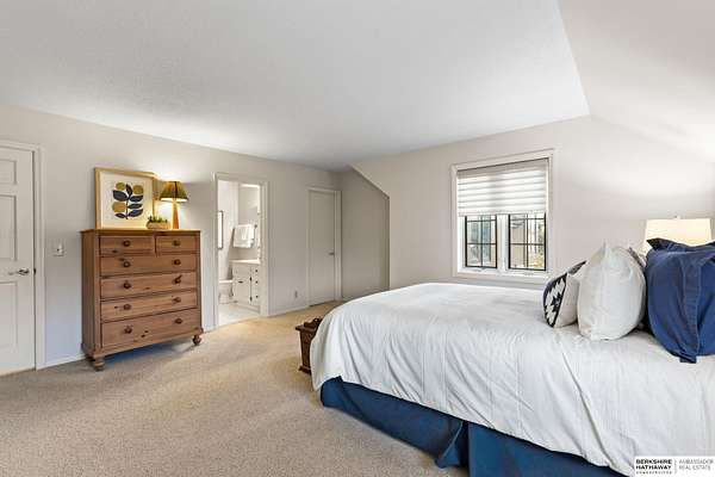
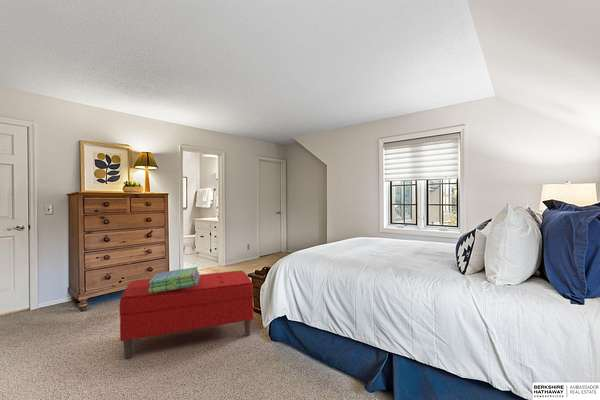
+ bench [118,270,254,360]
+ stack of books [149,266,201,294]
